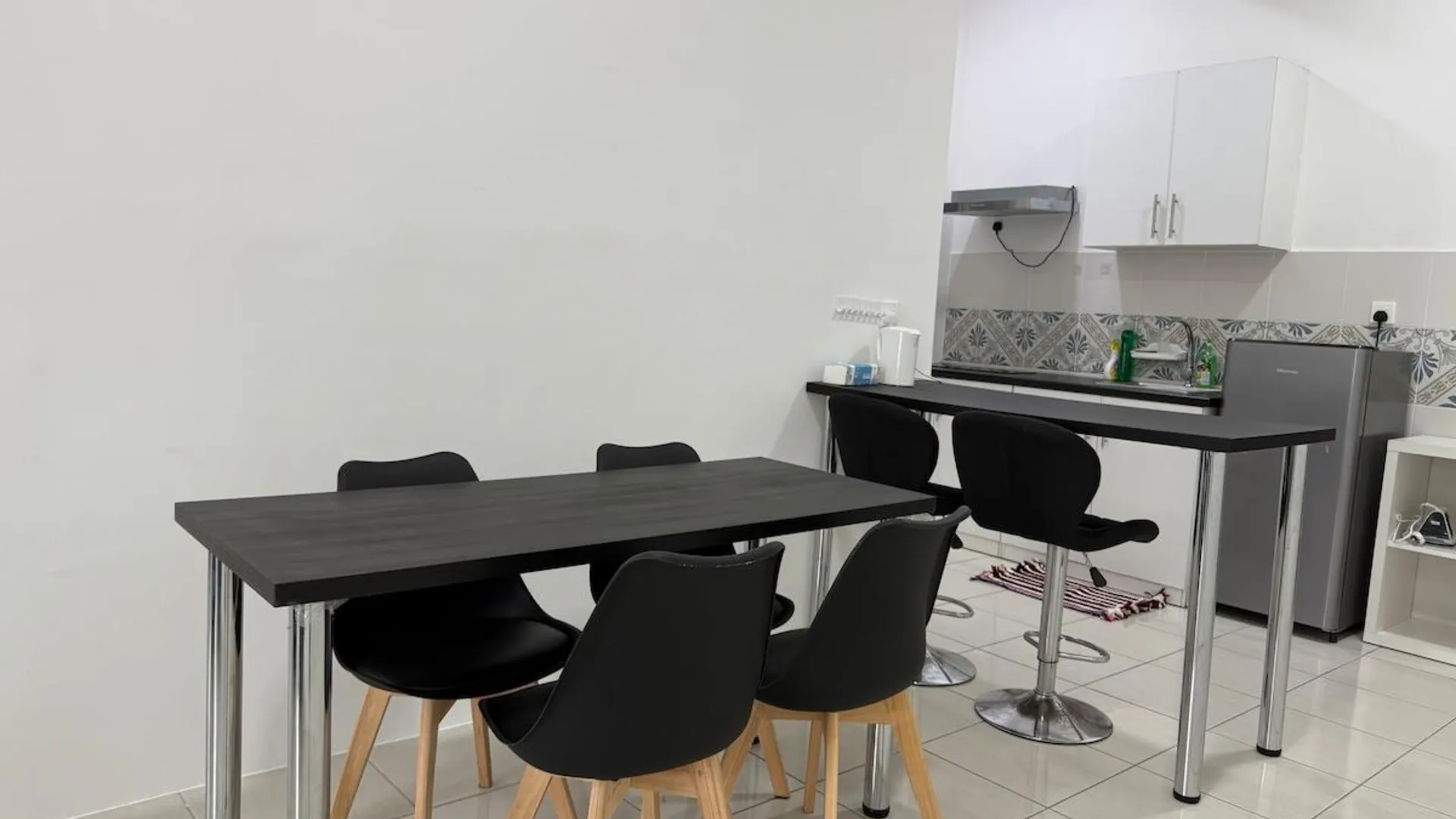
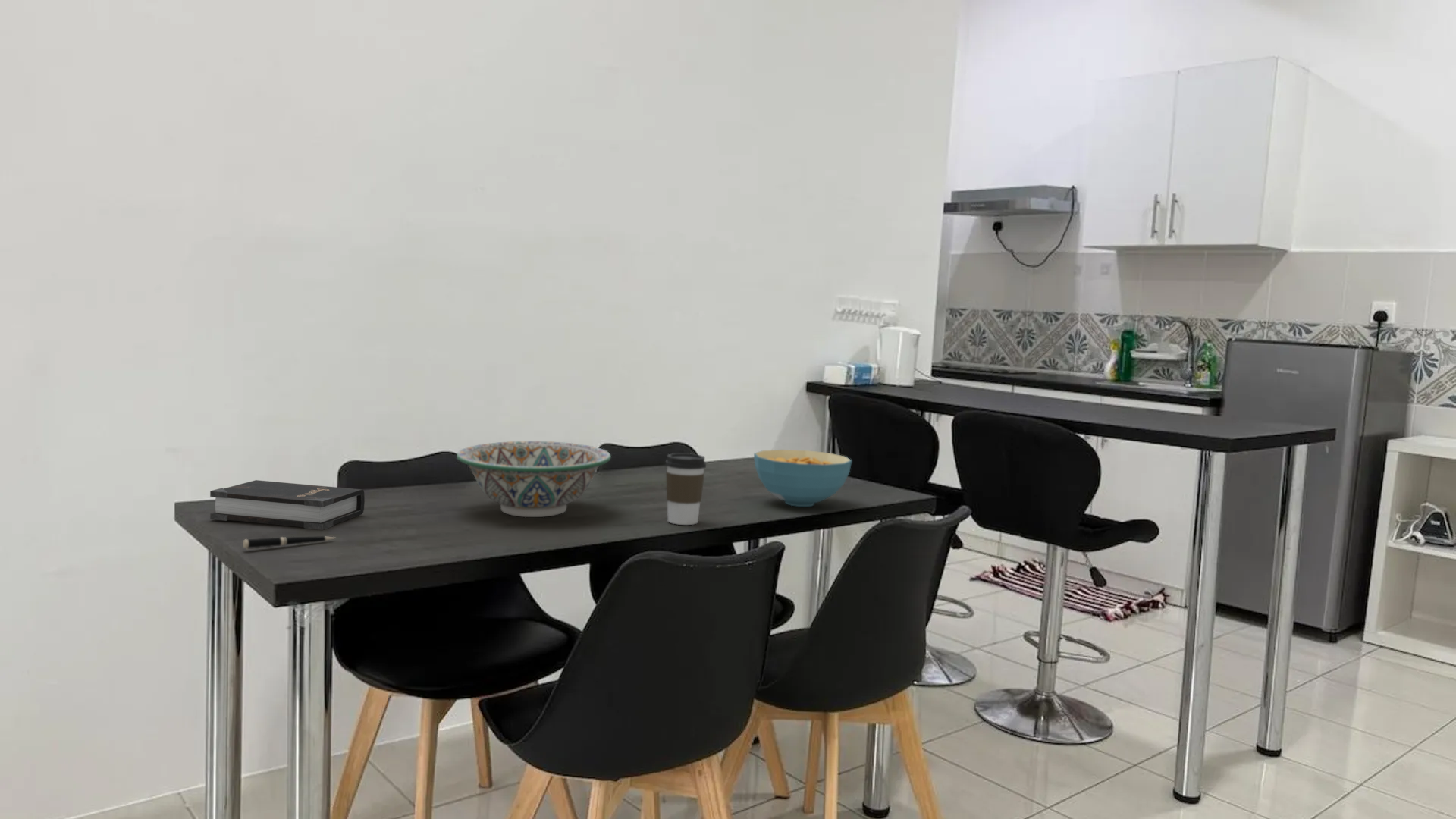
+ hardback book [209,479,366,531]
+ pen [242,535,337,551]
+ cereal bowl [753,449,852,507]
+ coffee cup [664,453,707,526]
+ decorative bowl [456,441,612,518]
